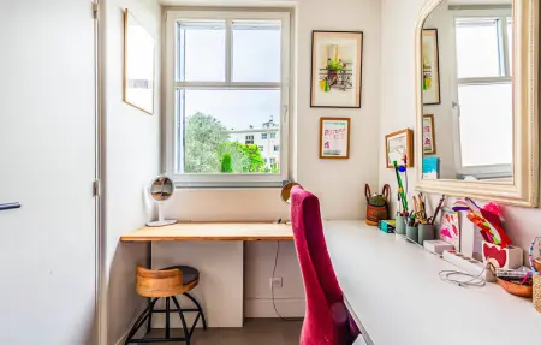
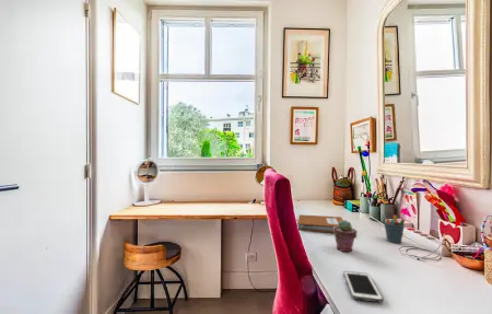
+ pen holder [382,211,406,244]
+ cell phone [342,270,384,303]
+ potted succulent [332,219,359,253]
+ notebook [297,213,344,234]
